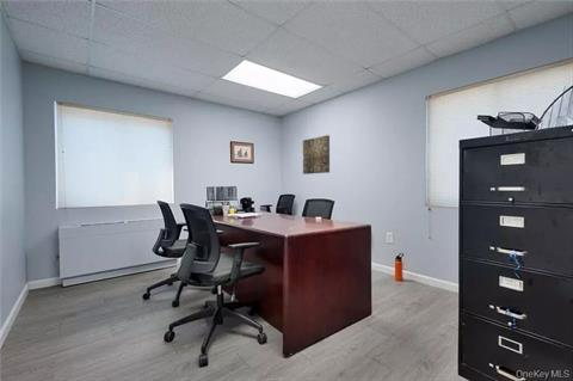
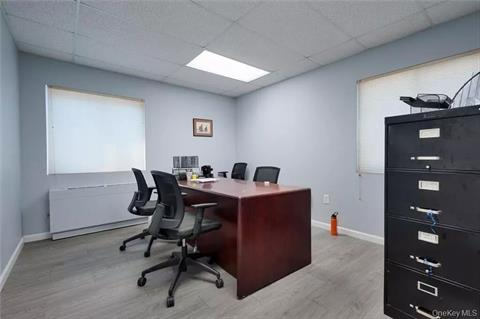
- wall art [302,134,331,176]
